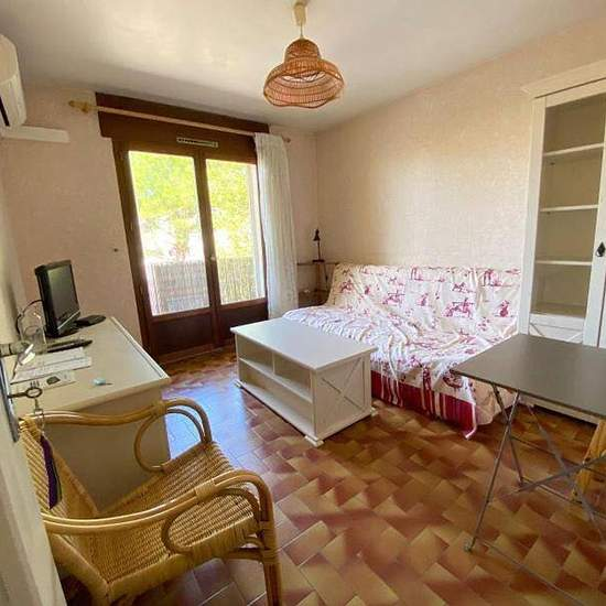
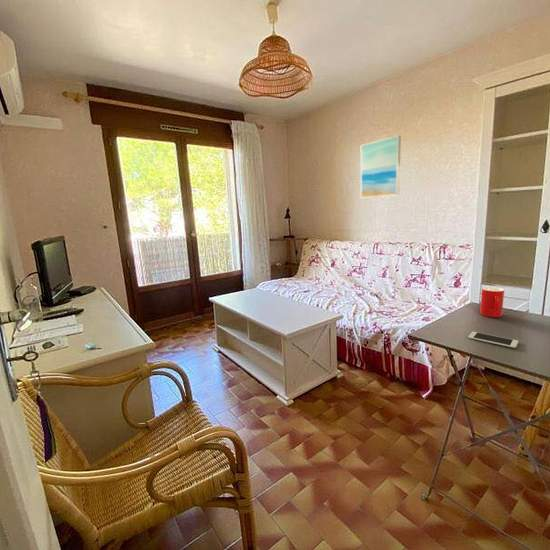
+ smartphone [467,331,519,349]
+ wall art [359,134,402,199]
+ cup [479,286,505,318]
